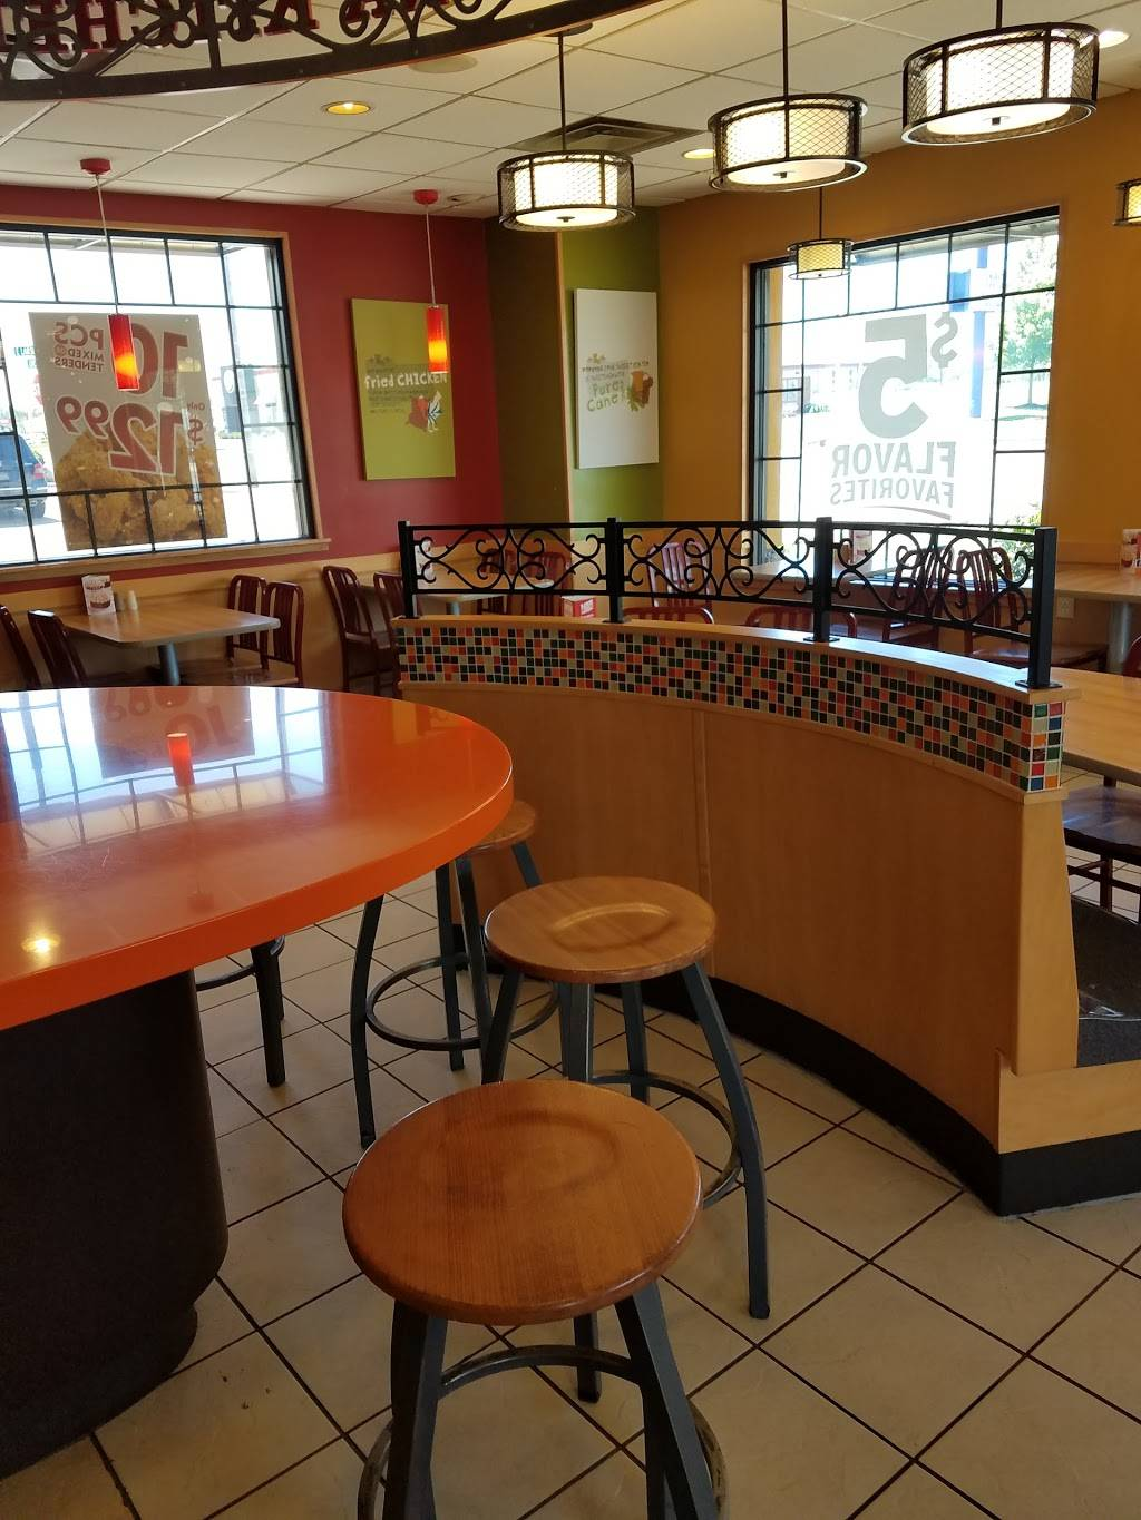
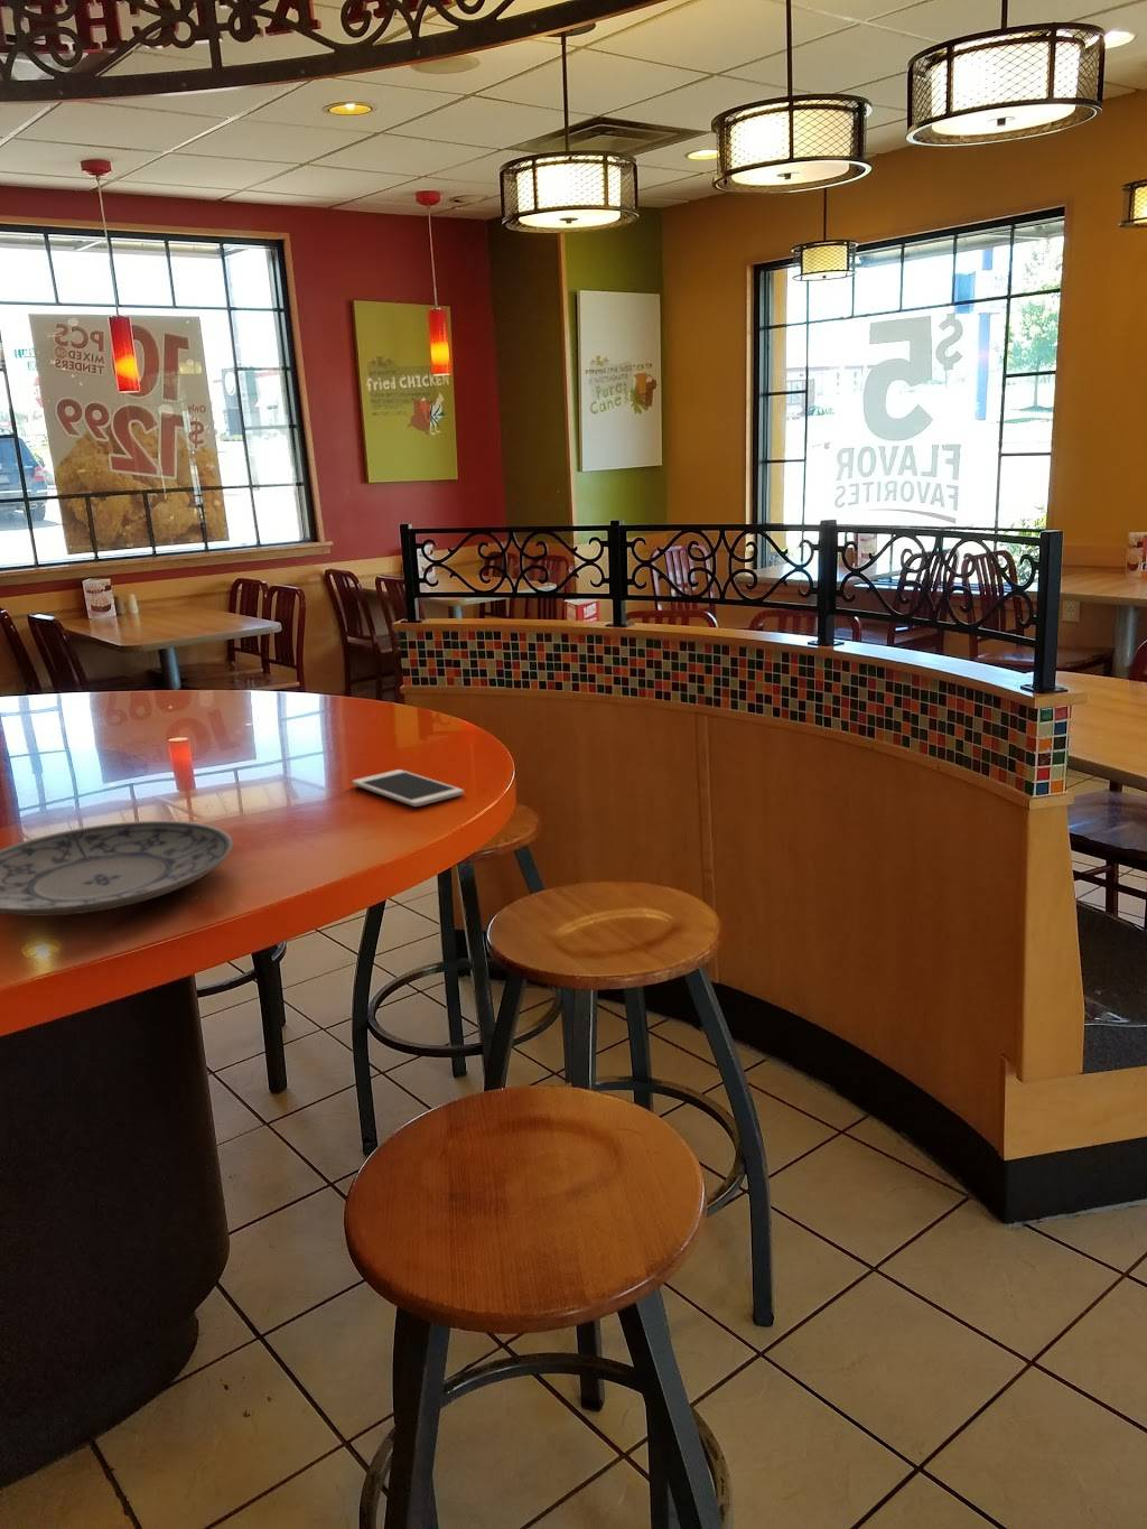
+ plate [0,821,234,917]
+ cell phone [352,769,465,807]
